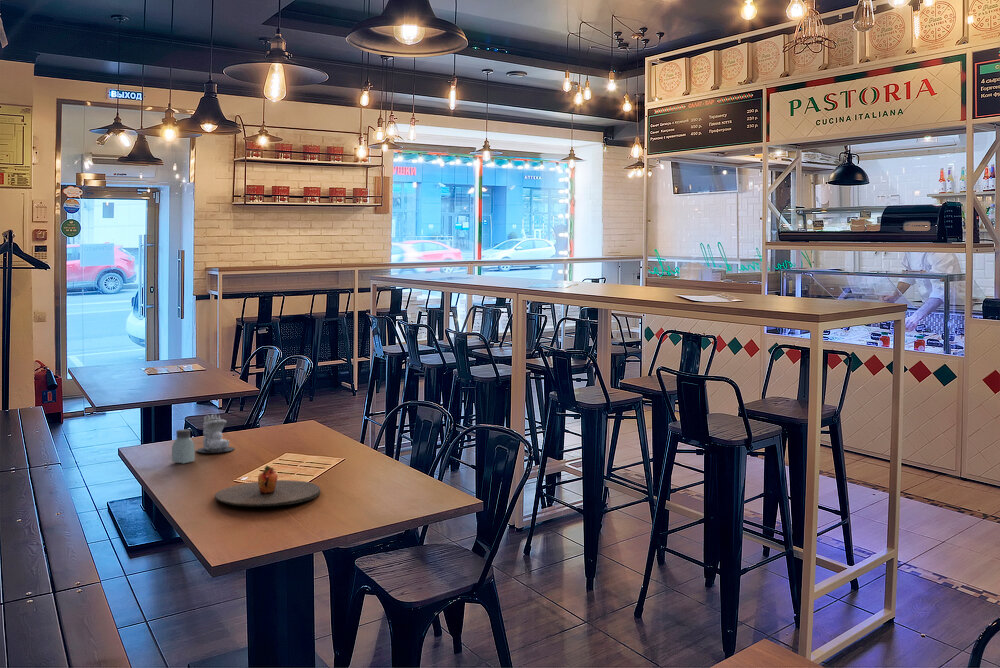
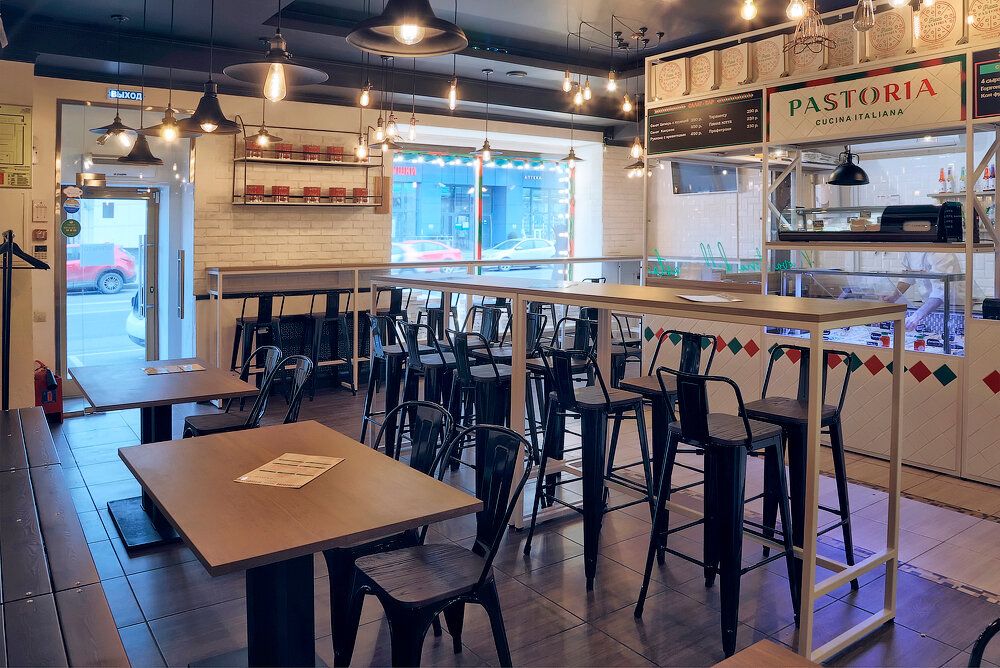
- saltshaker [171,428,196,464]
- plate [214,465,321,508]
- candle [196,413,235,454]
